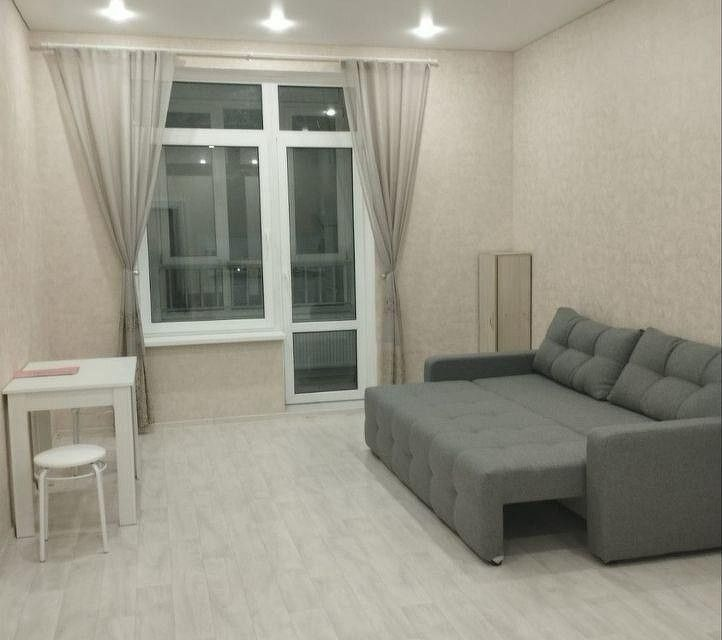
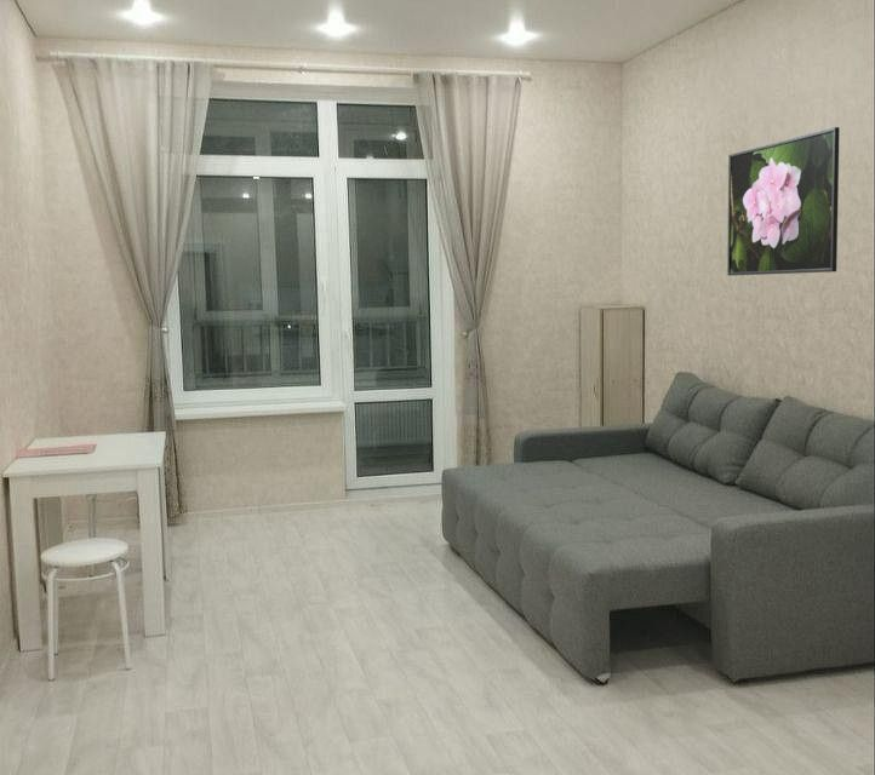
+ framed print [726,126,841,277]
